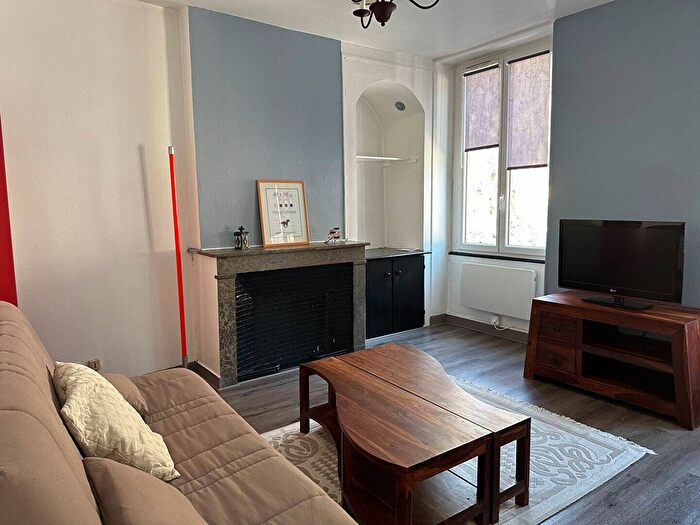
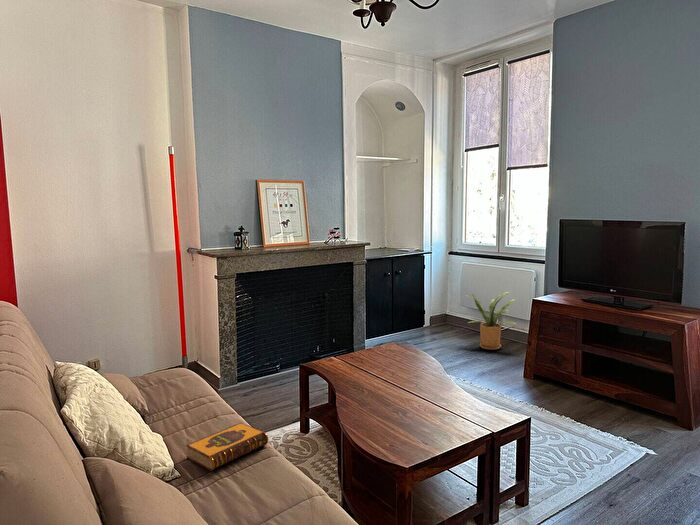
+ hardback book [185,422,269,472]
+ house plant [463,290,517,351]
